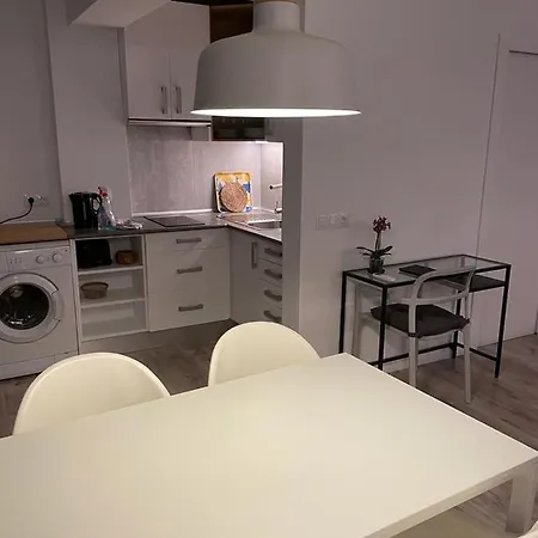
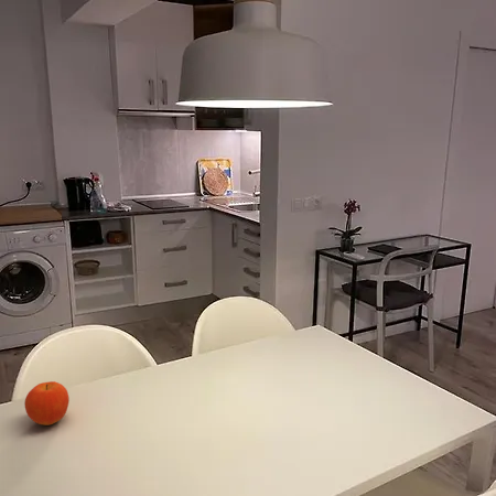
+ fruit [23,380,71,427]
